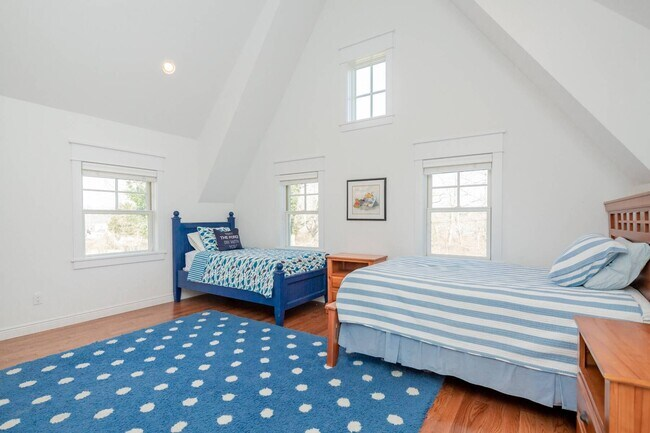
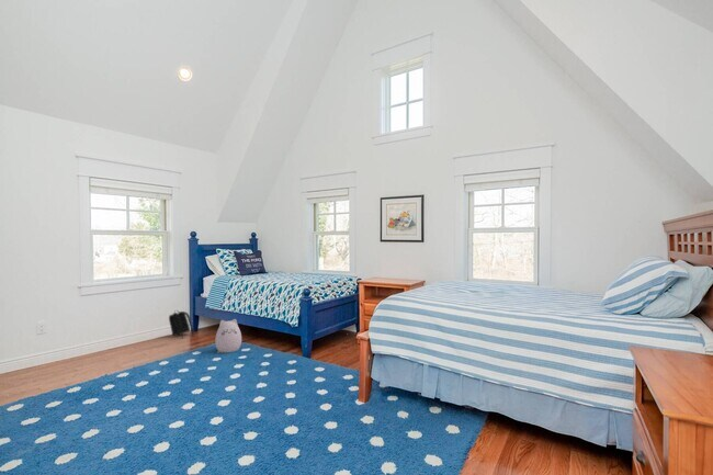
+ plush toy [214,318,242,353]
+ backpack [168,309,195,339]
